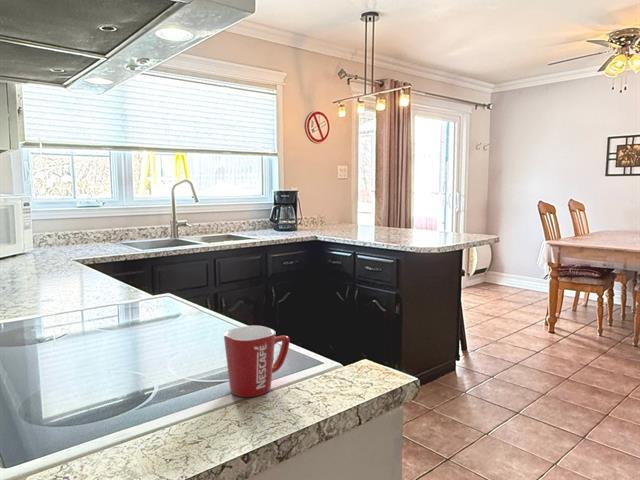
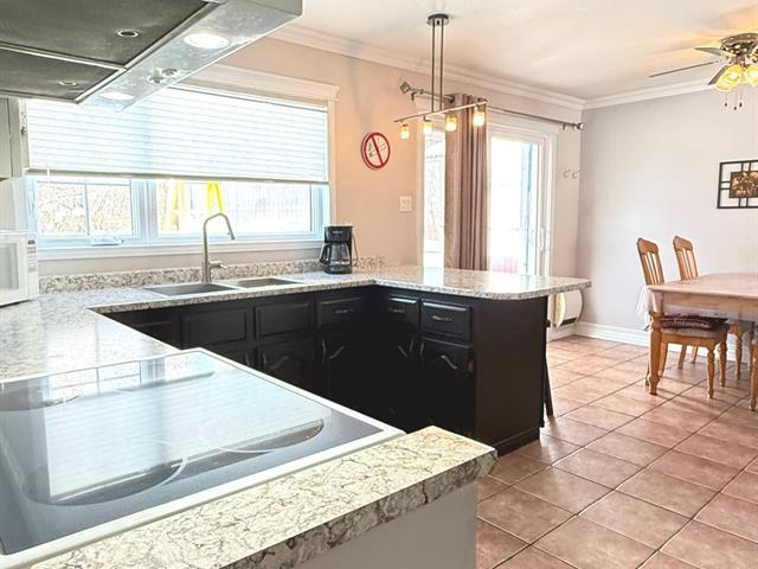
- mug [223,325,291,398]
